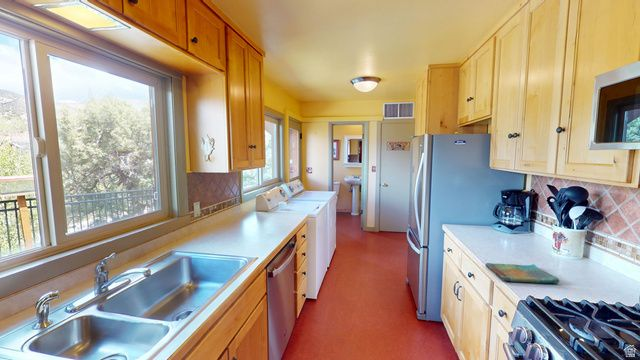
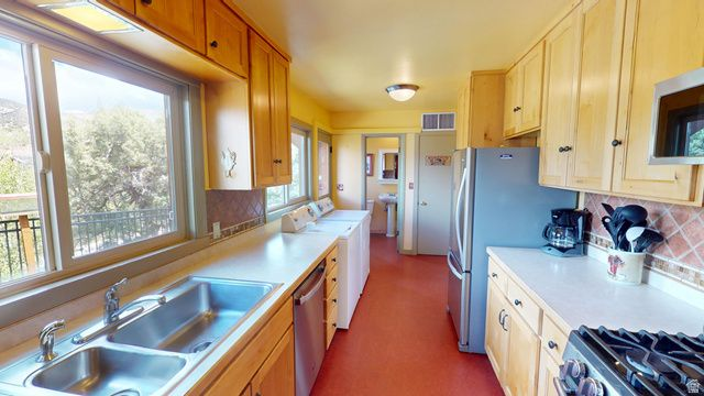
- dish towel [484,262,560,284]
